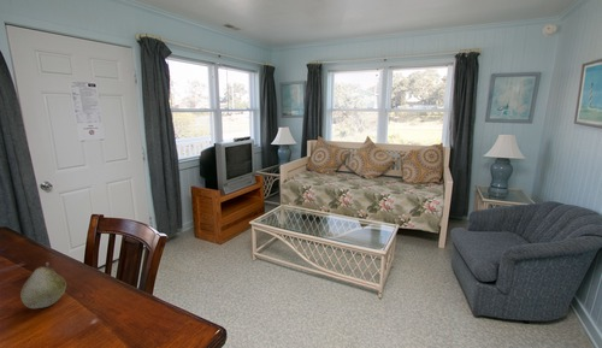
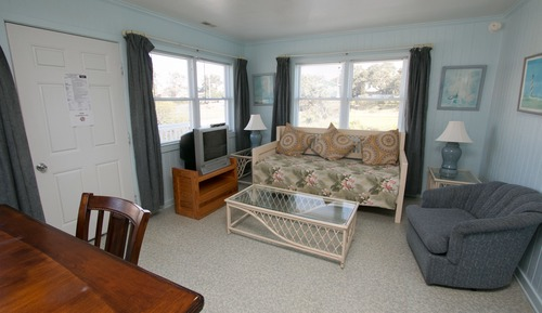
- fruit [19,261,67,309]
